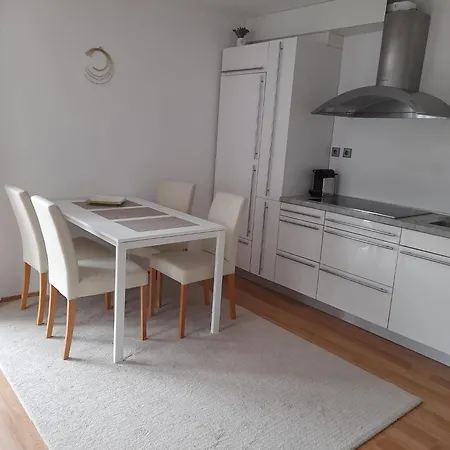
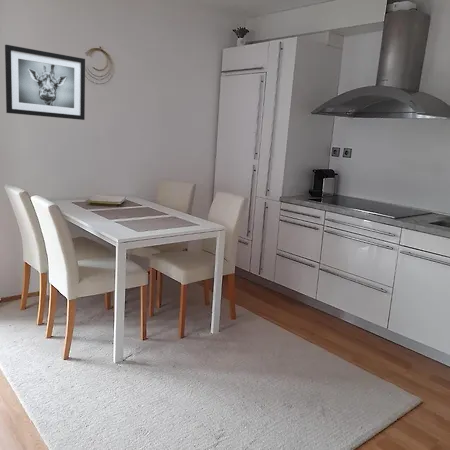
+ wall art [4,44,86,121]
